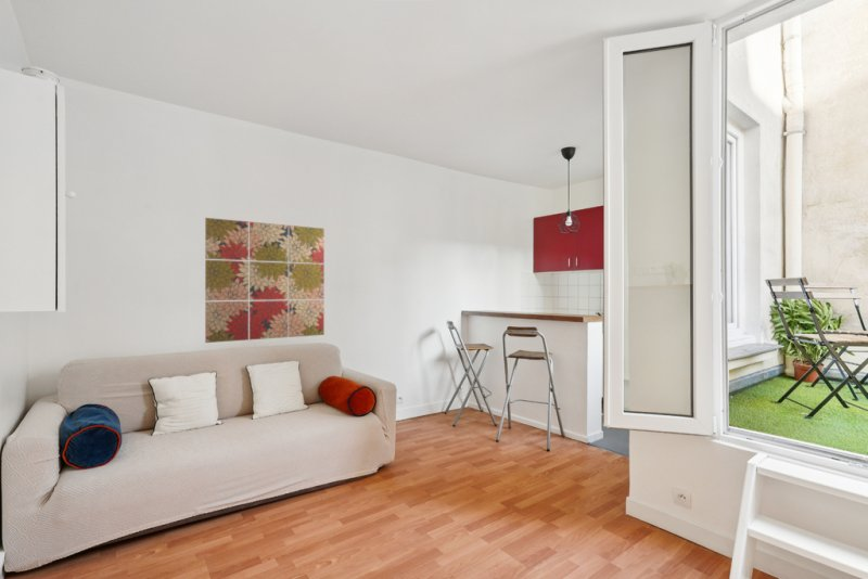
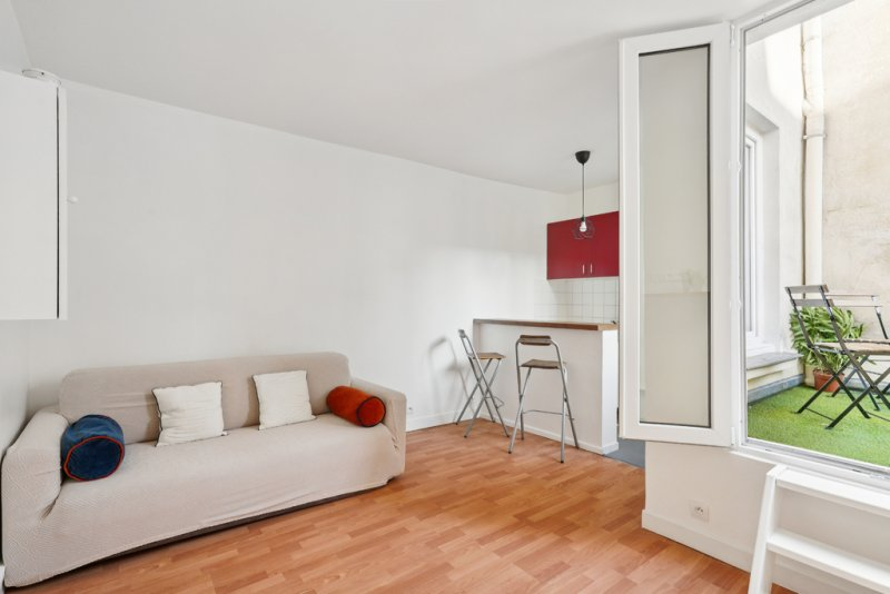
- wall art [204,217,326,344]
